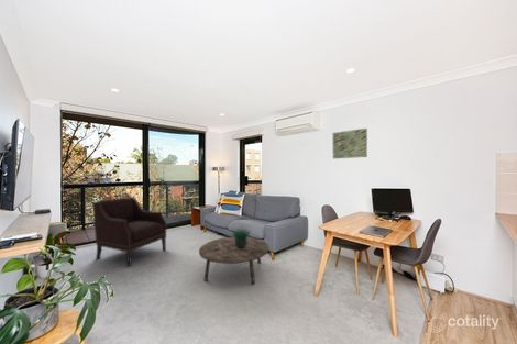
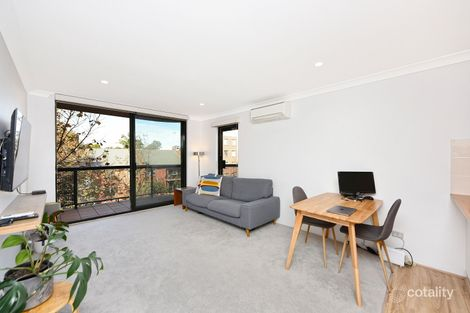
- potted plant [231,221,252,248]
- coffee table [198,236,271,286]
- armchair [92,197,167,267]
- wall art [332,127,369,159]
